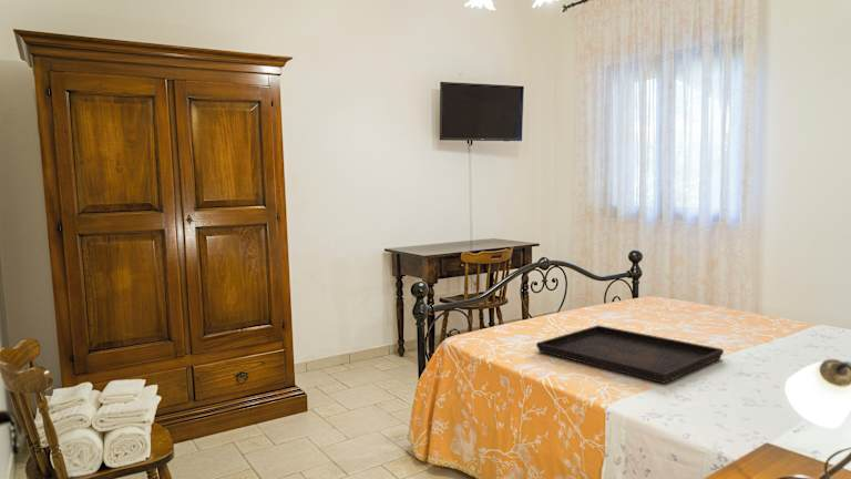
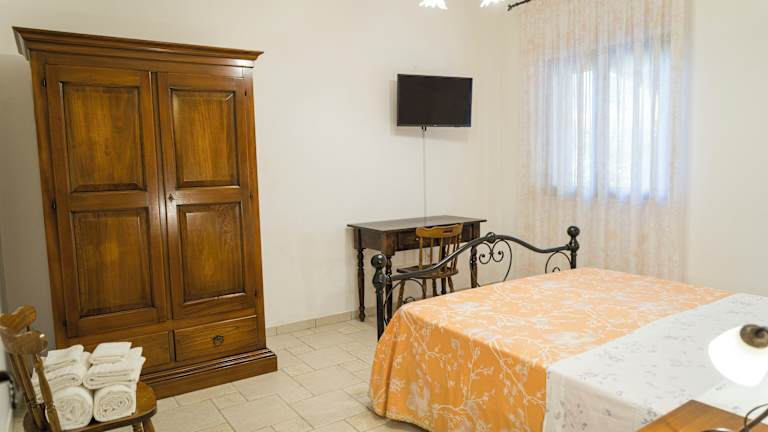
- serving tray [535,324,725,385]
